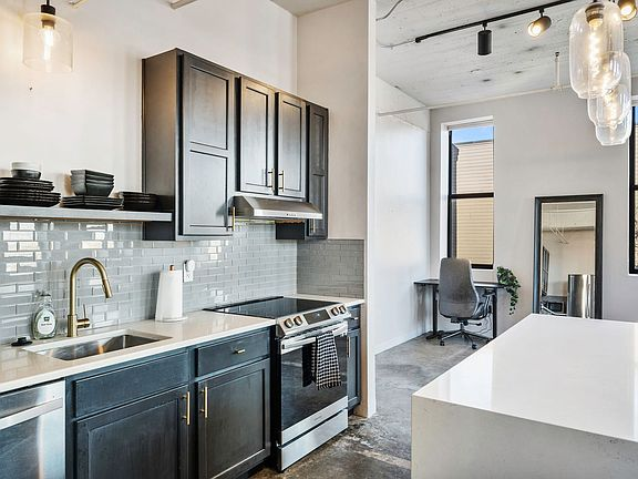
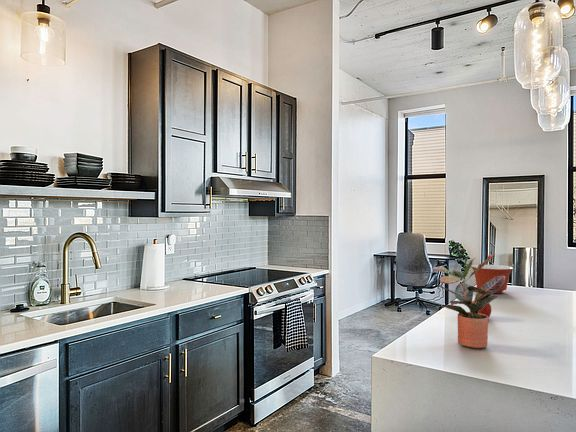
+ mixing bowl [470,264,514,294]
+ potted plant [430,253,506,349]
+ apple [472,299,492,319]
